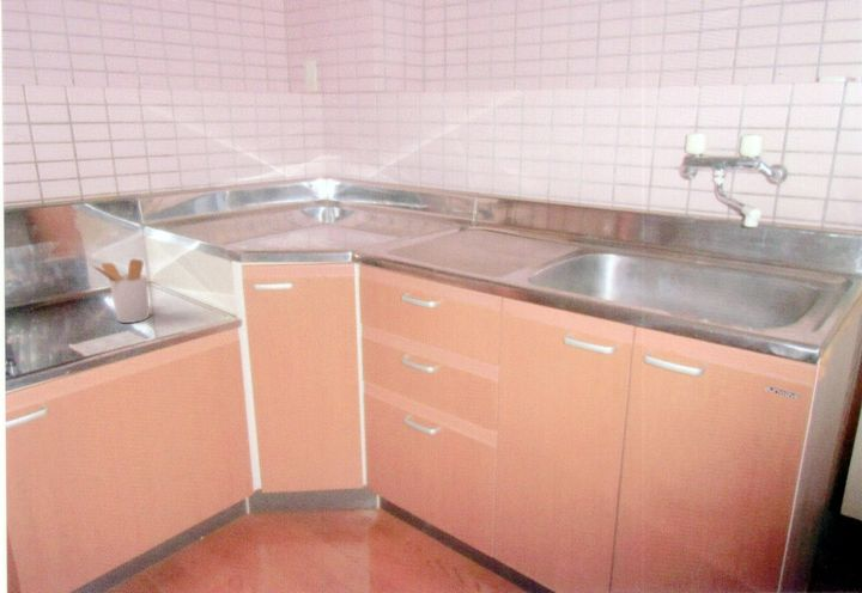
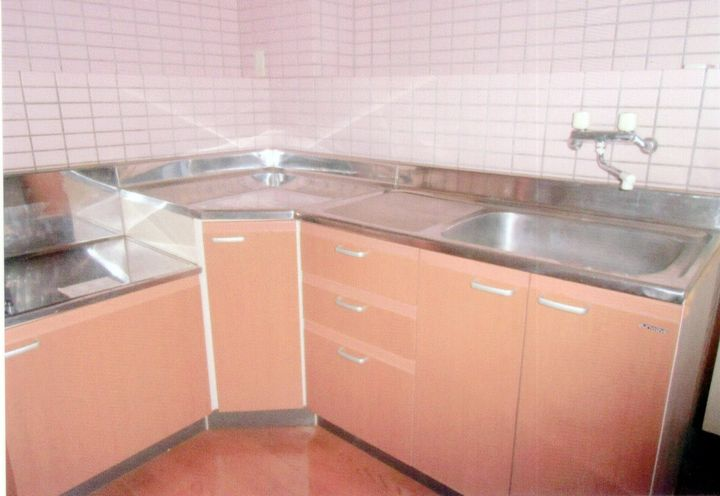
- utensil holder [89,258,151,324]
